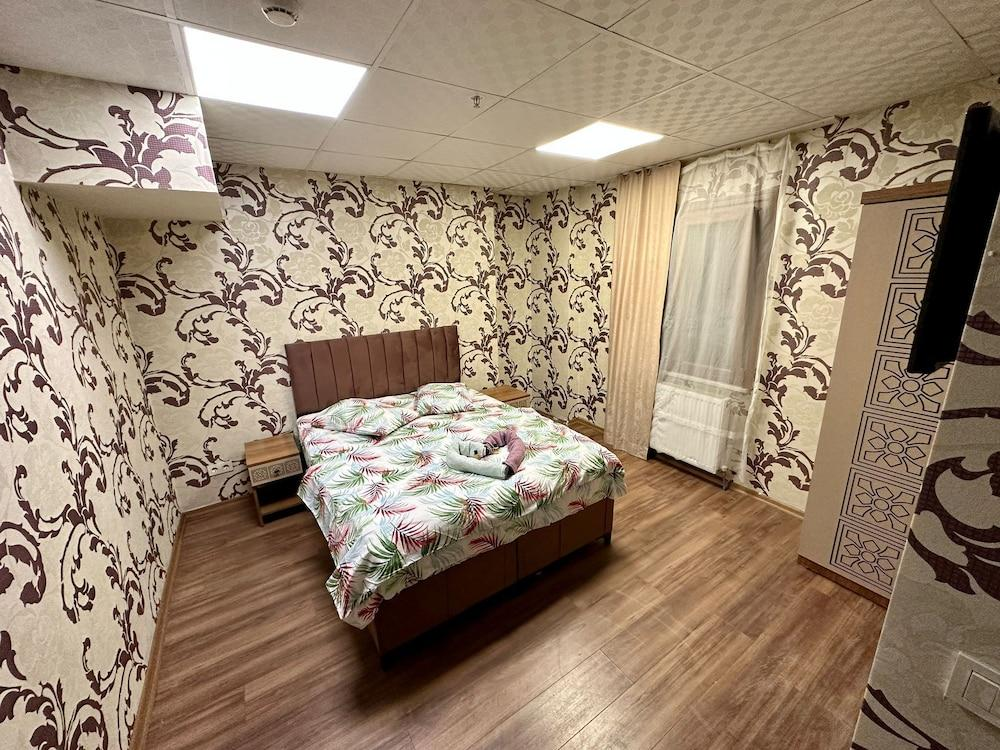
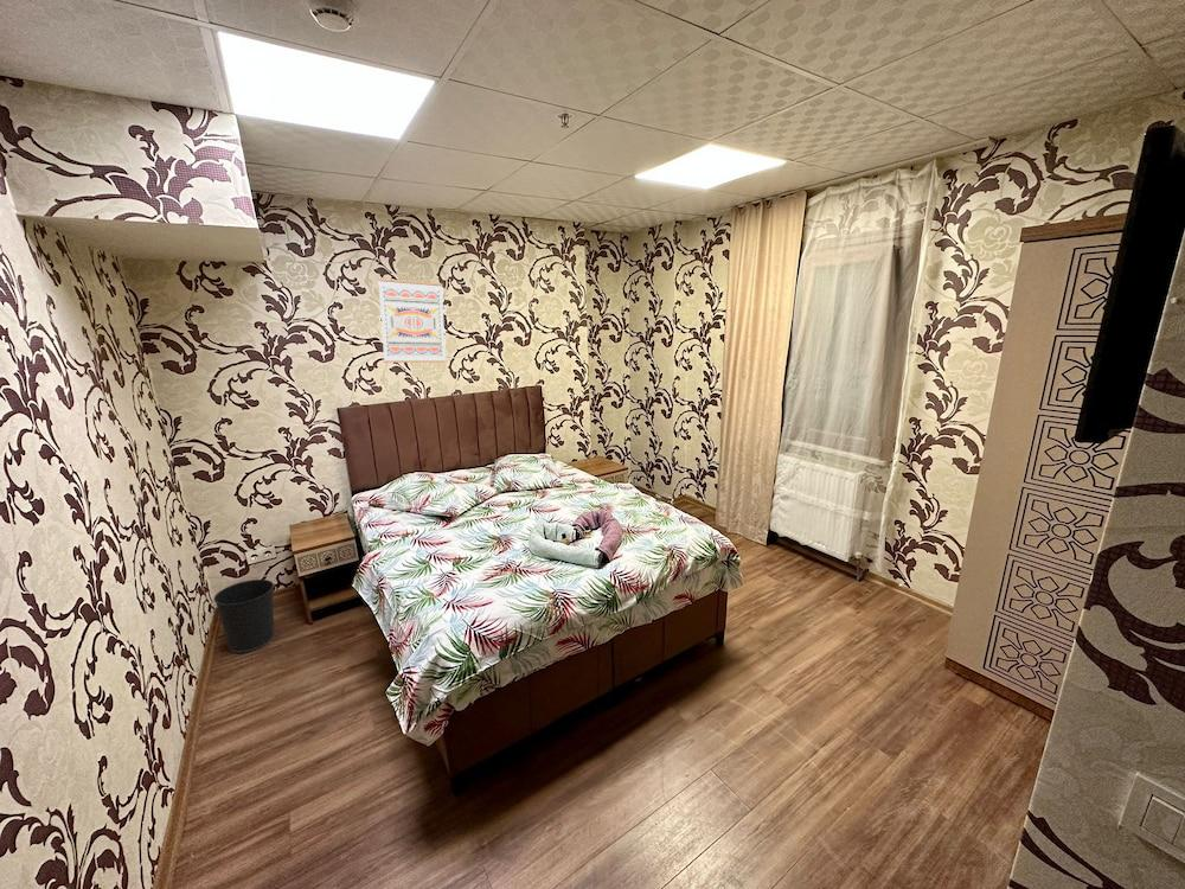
+ wastebasket [212,578,275,654]
+ wall art [377,277,447,364]
